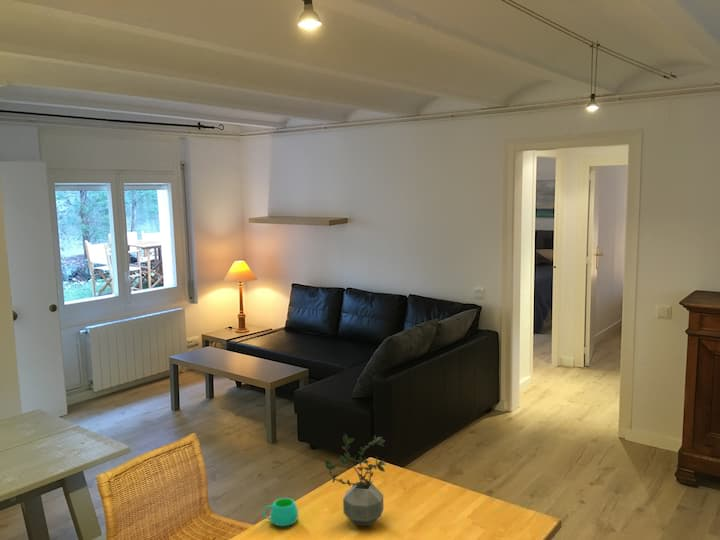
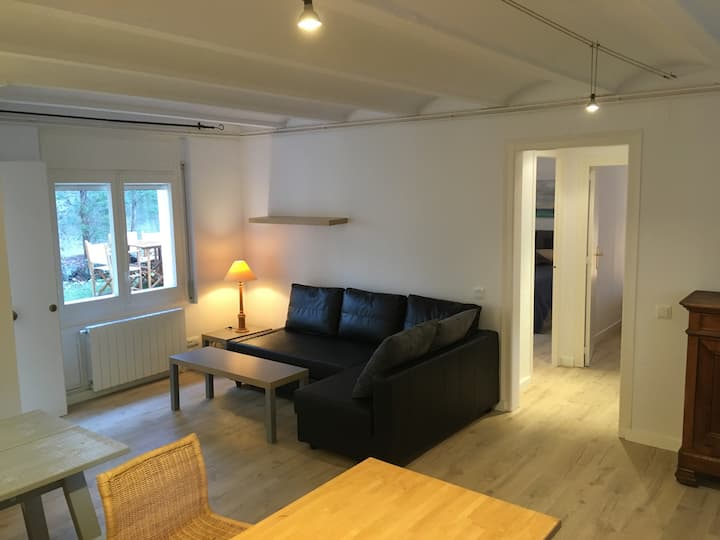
- potted plant [324,433,387,527]
- mug [261,497,299,527]
